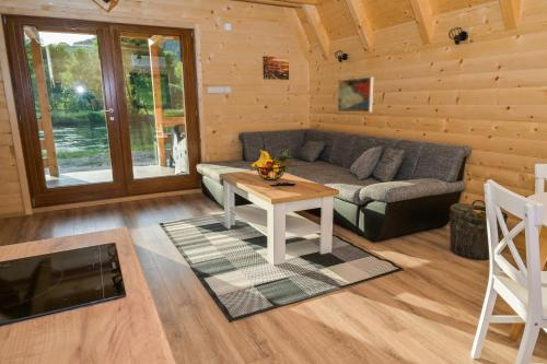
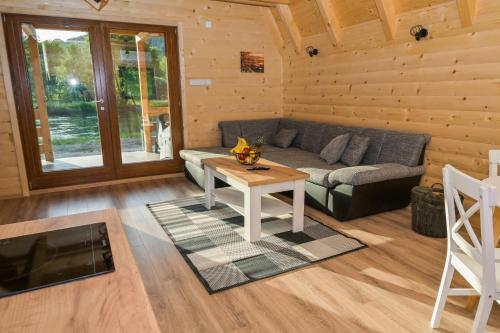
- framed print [337,75,374,114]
